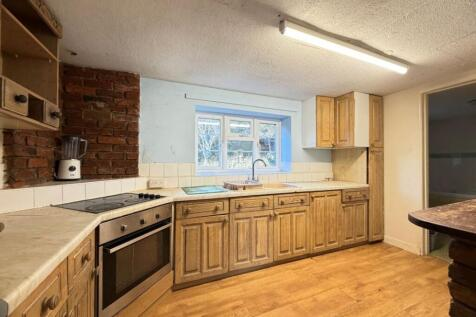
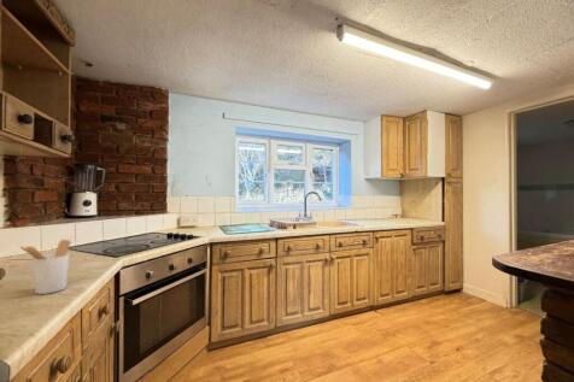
+ utensil holder [17,239,72,295]
